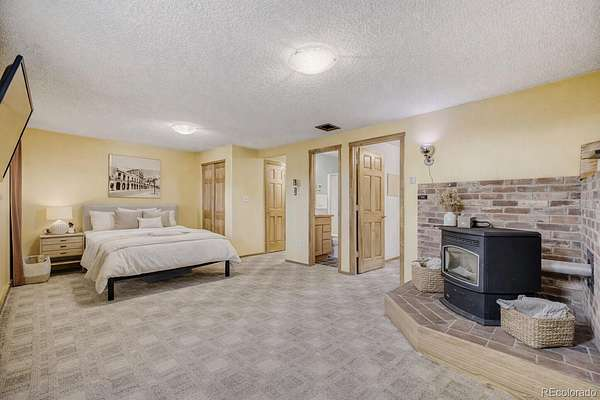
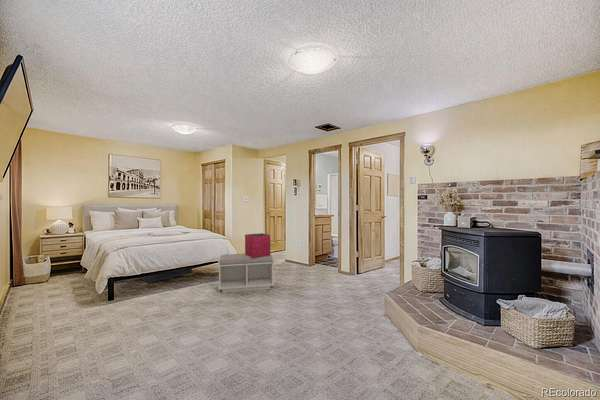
+ storage bin [244,232,271,258]
+ bench [217,252,275,293]
